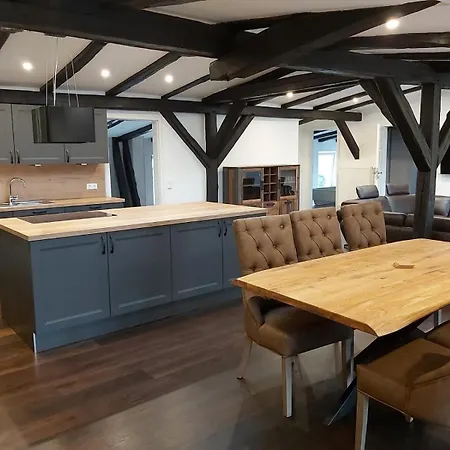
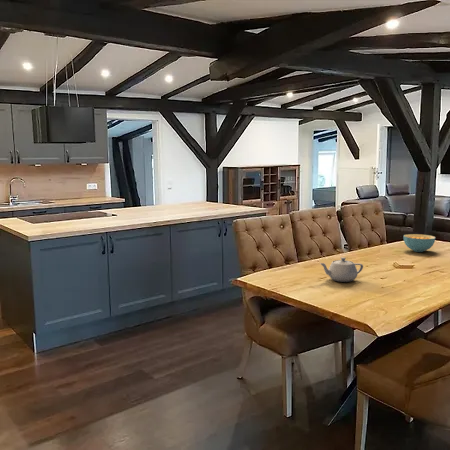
+ teapot [319,256,364,283]
+ cereal bowl [402,233,436,253]
